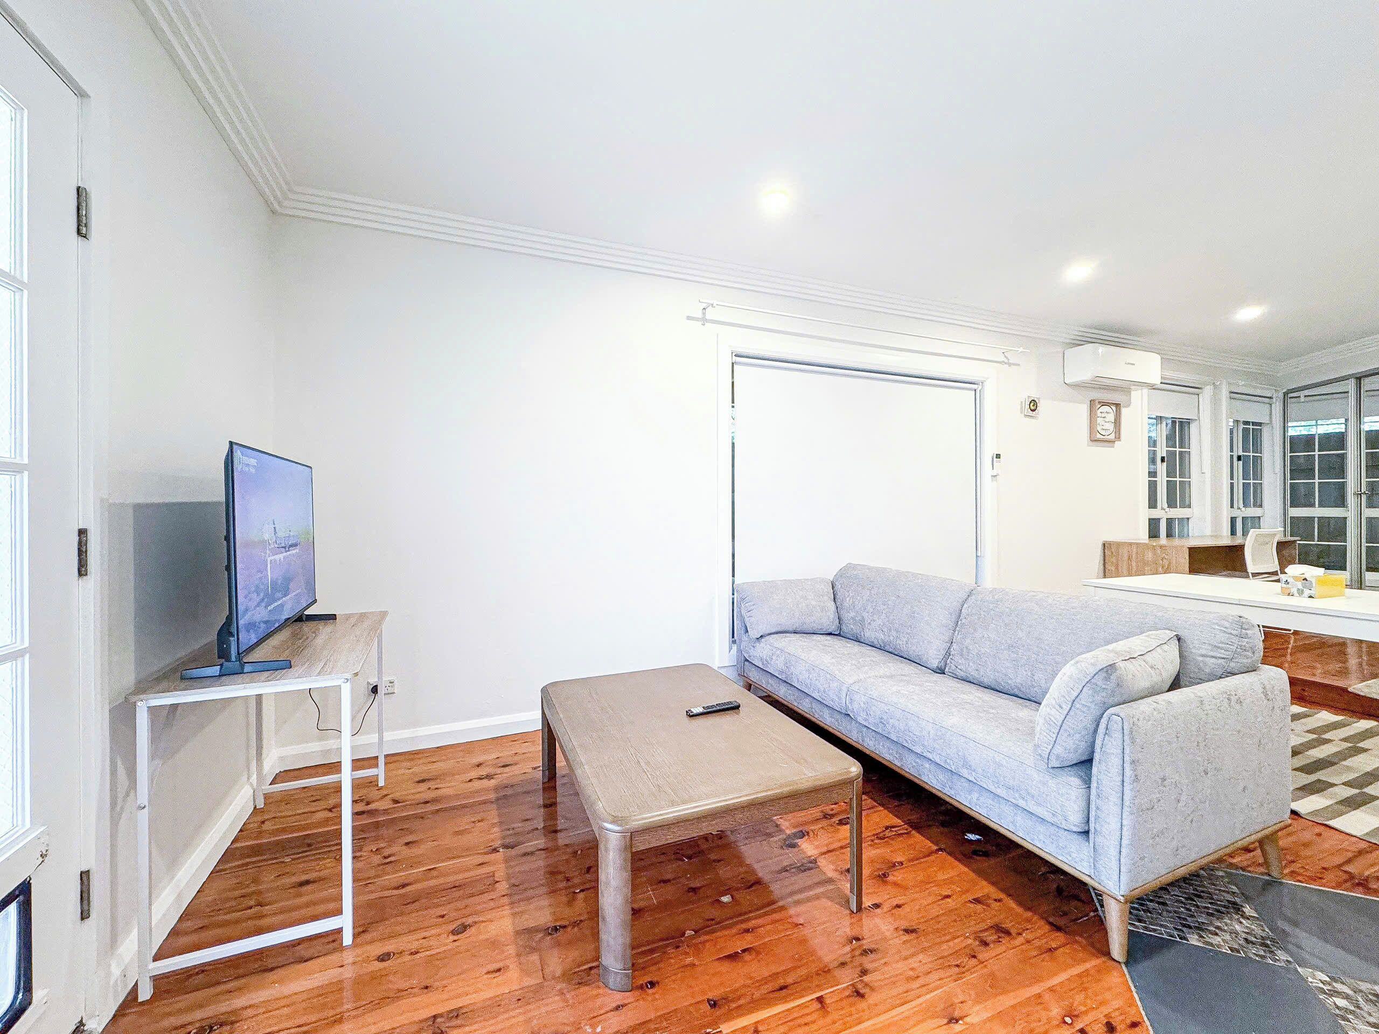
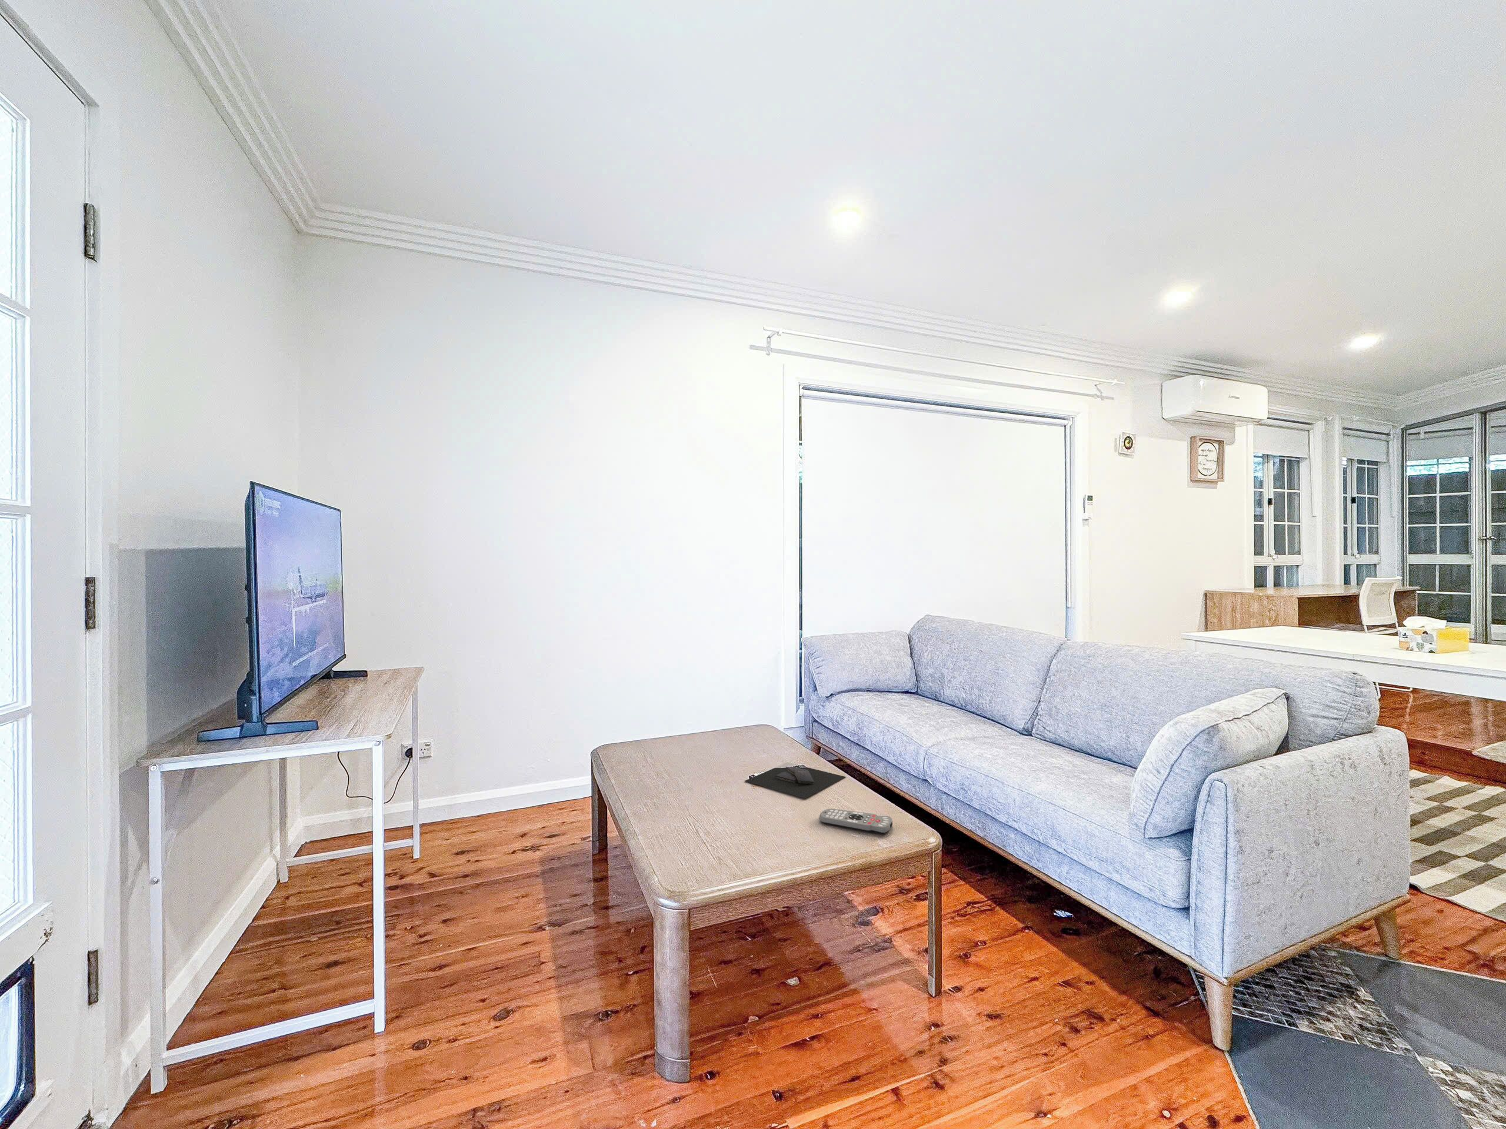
+ remote control [819,808,893,835]
+ book [745,766,847,798]
